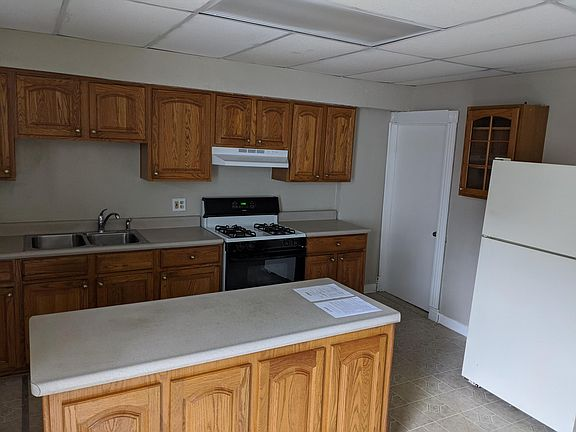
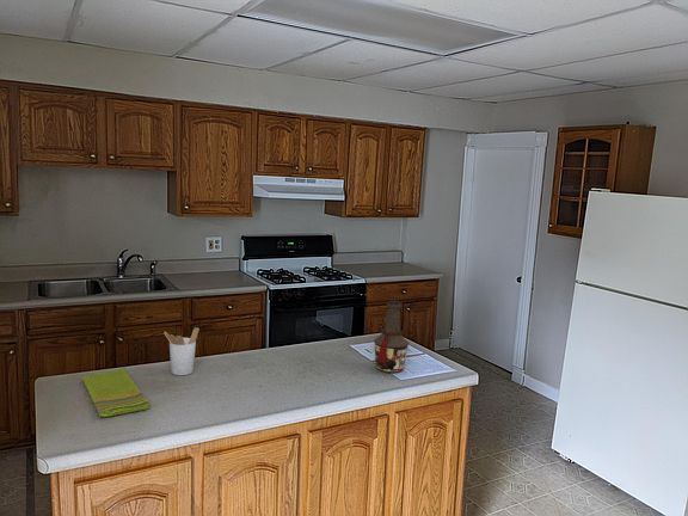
+ utensil holder [164,327,201,376]
+ dish towel [81,367,150,418]
+ bottle [373,300,410,374]
